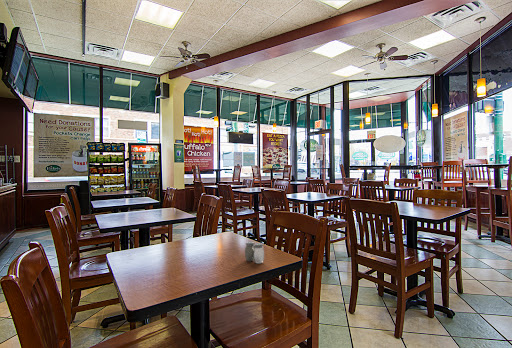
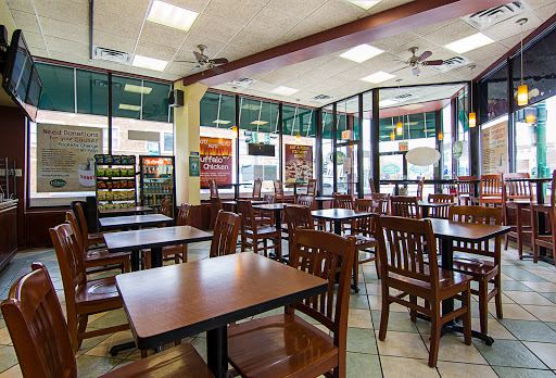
- salt and pepper shaker [244,240,265,264]
